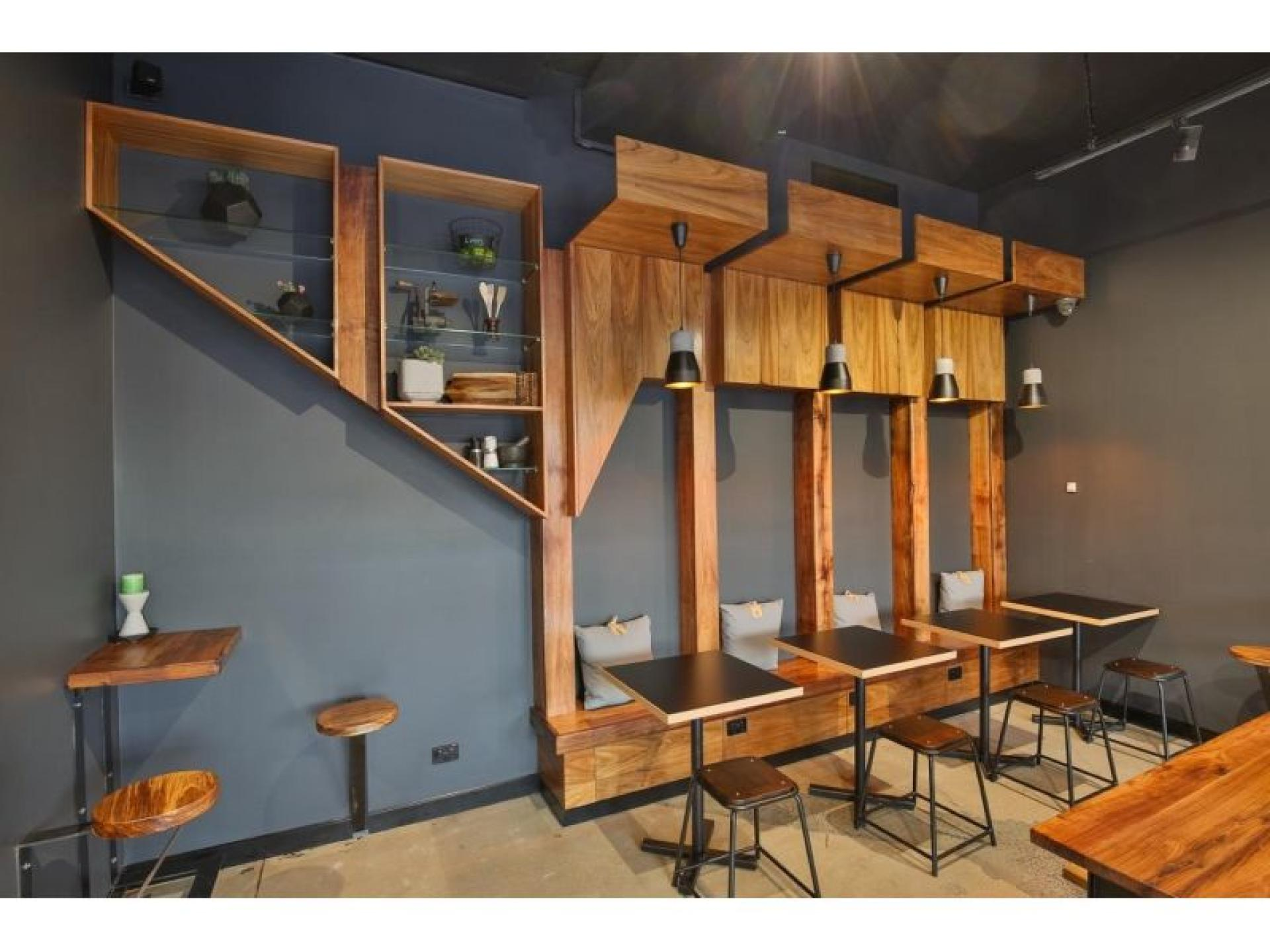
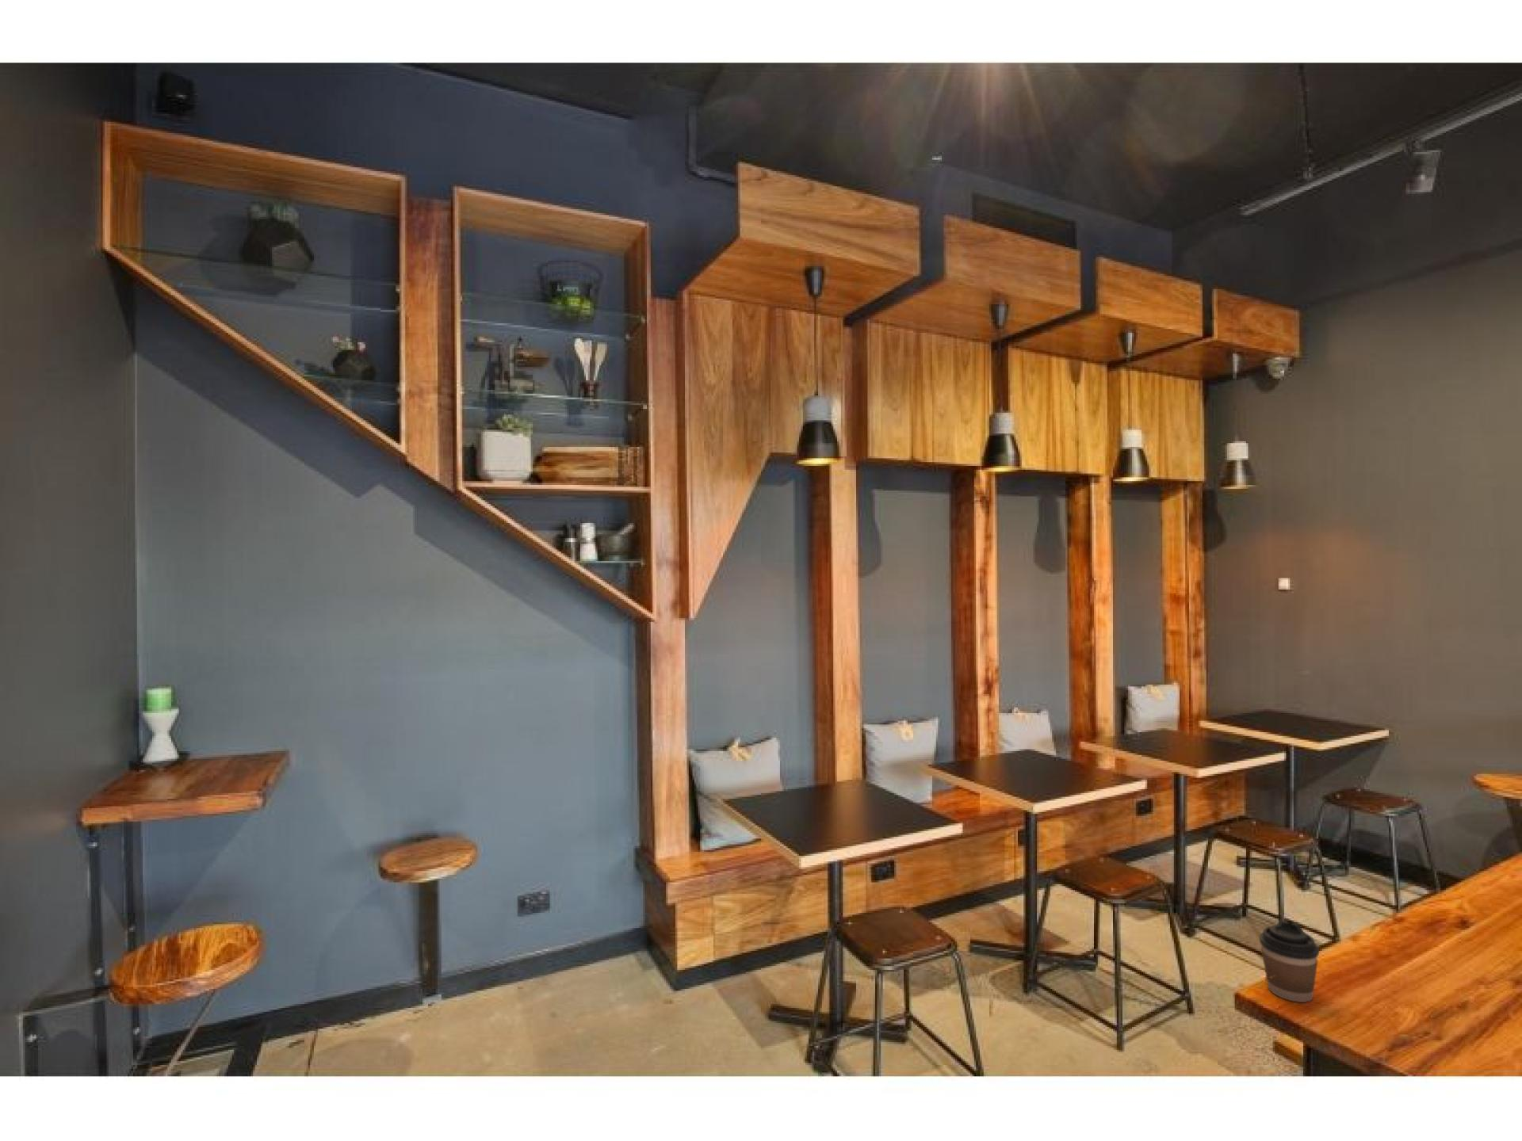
+ coffee cup [1258,920,1319,1003]
